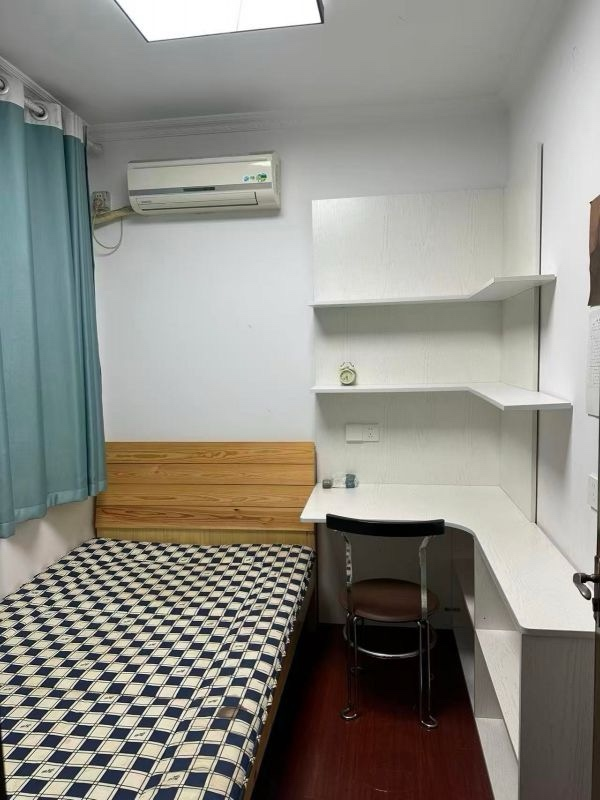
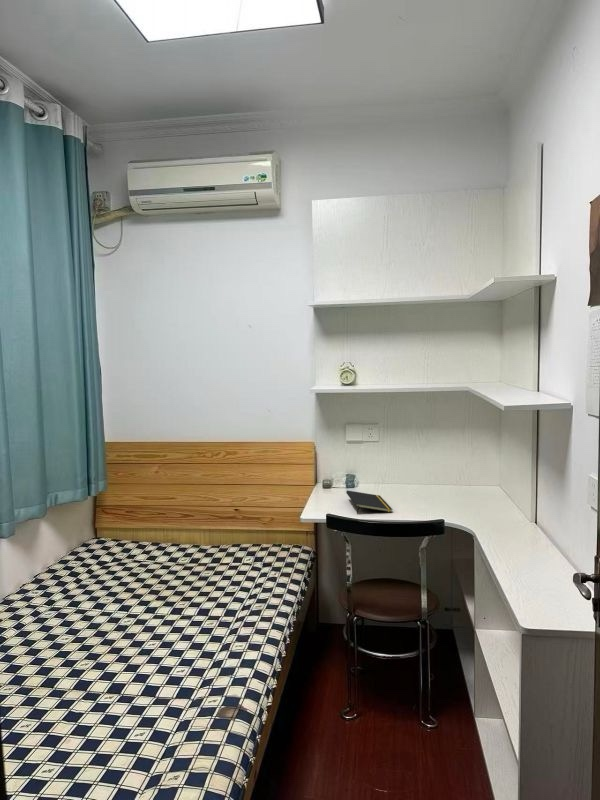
+ notepad [345,489,393,515]
